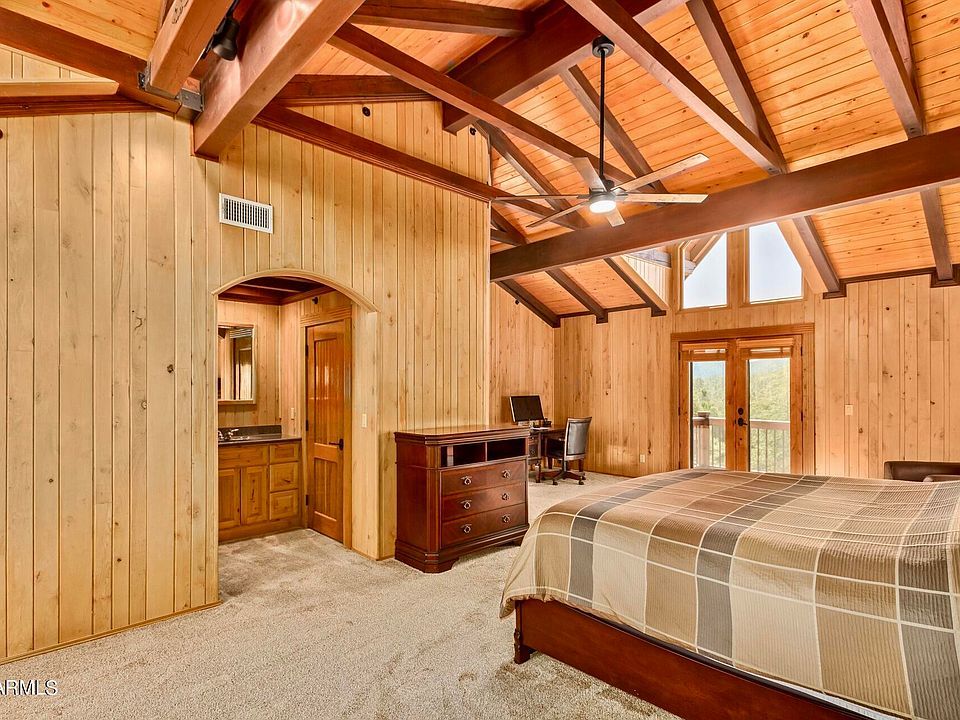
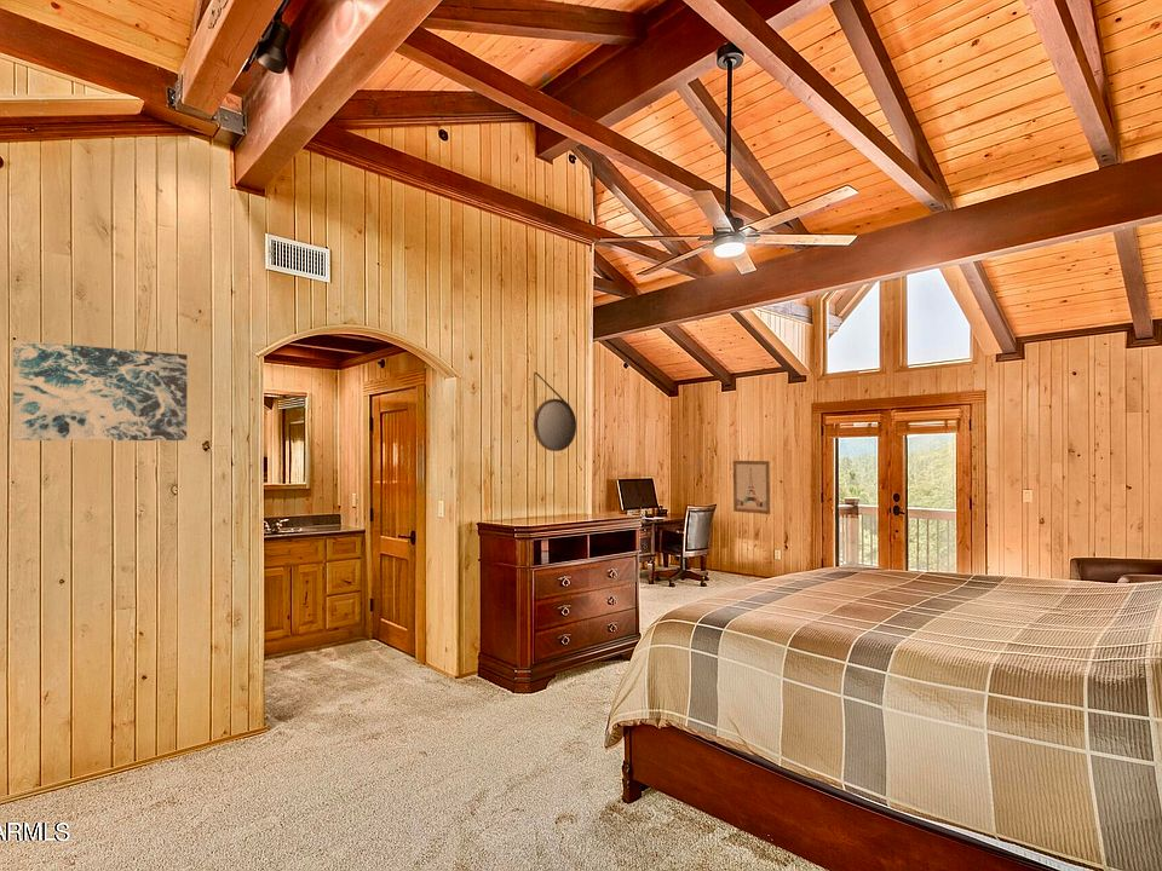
+ wall art [11,339,189,442]
+ wall art [732,460,771,515]
+ home mirror [533,371,577,452]
